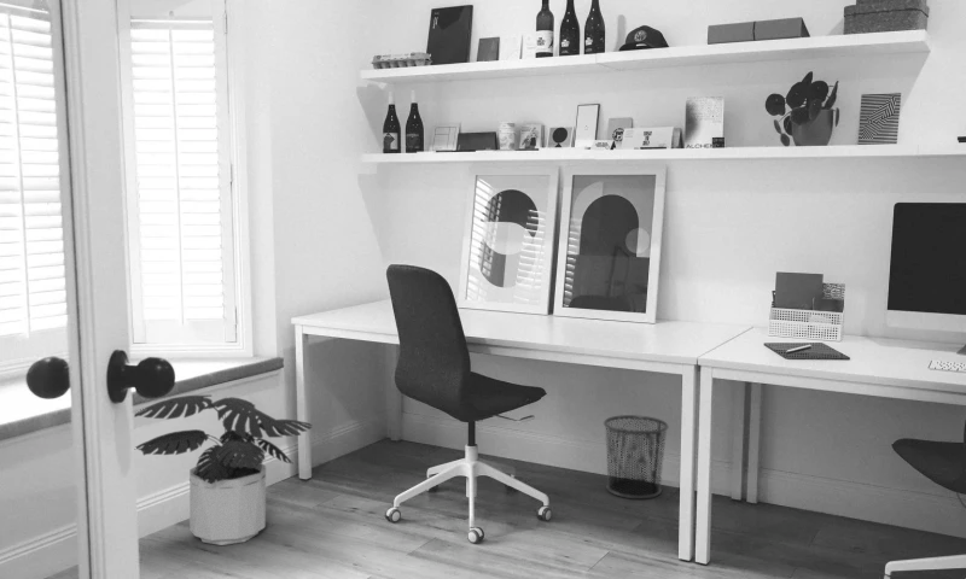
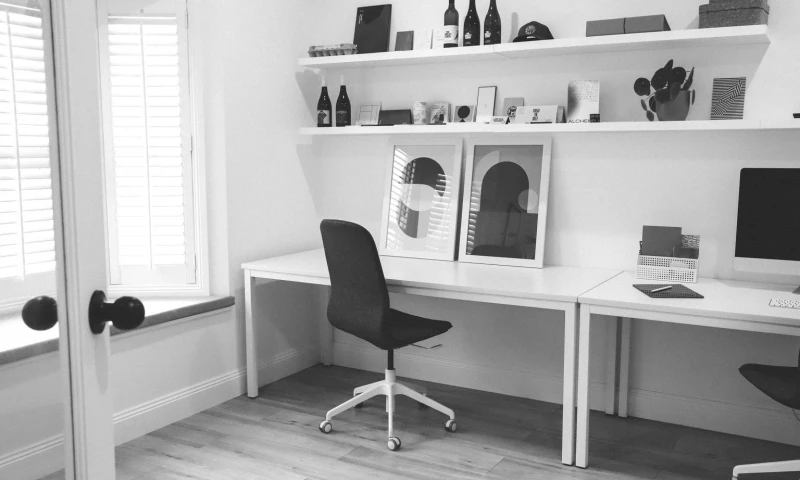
- waste bin [603,414,670,499]
- potted plant [133,393,313,546]
